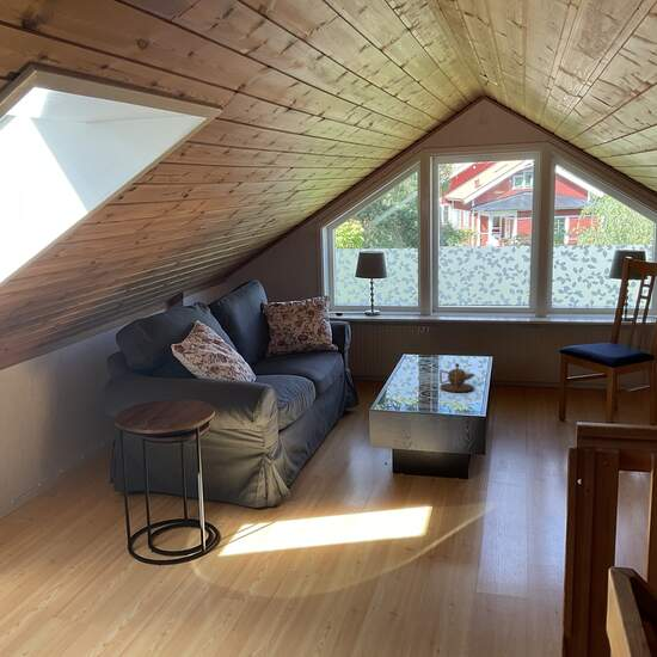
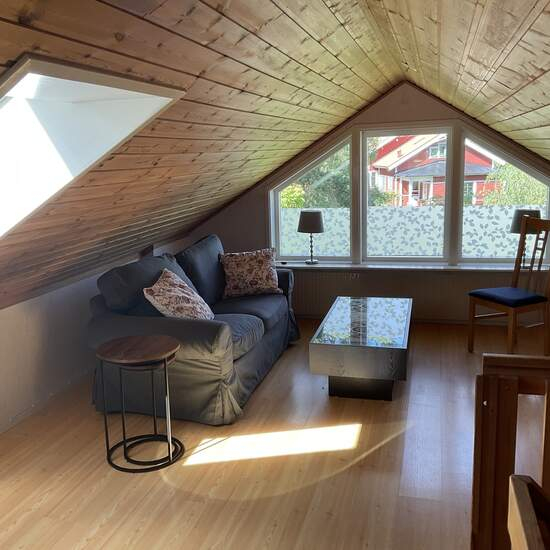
- teapot [438,362,477,393]
